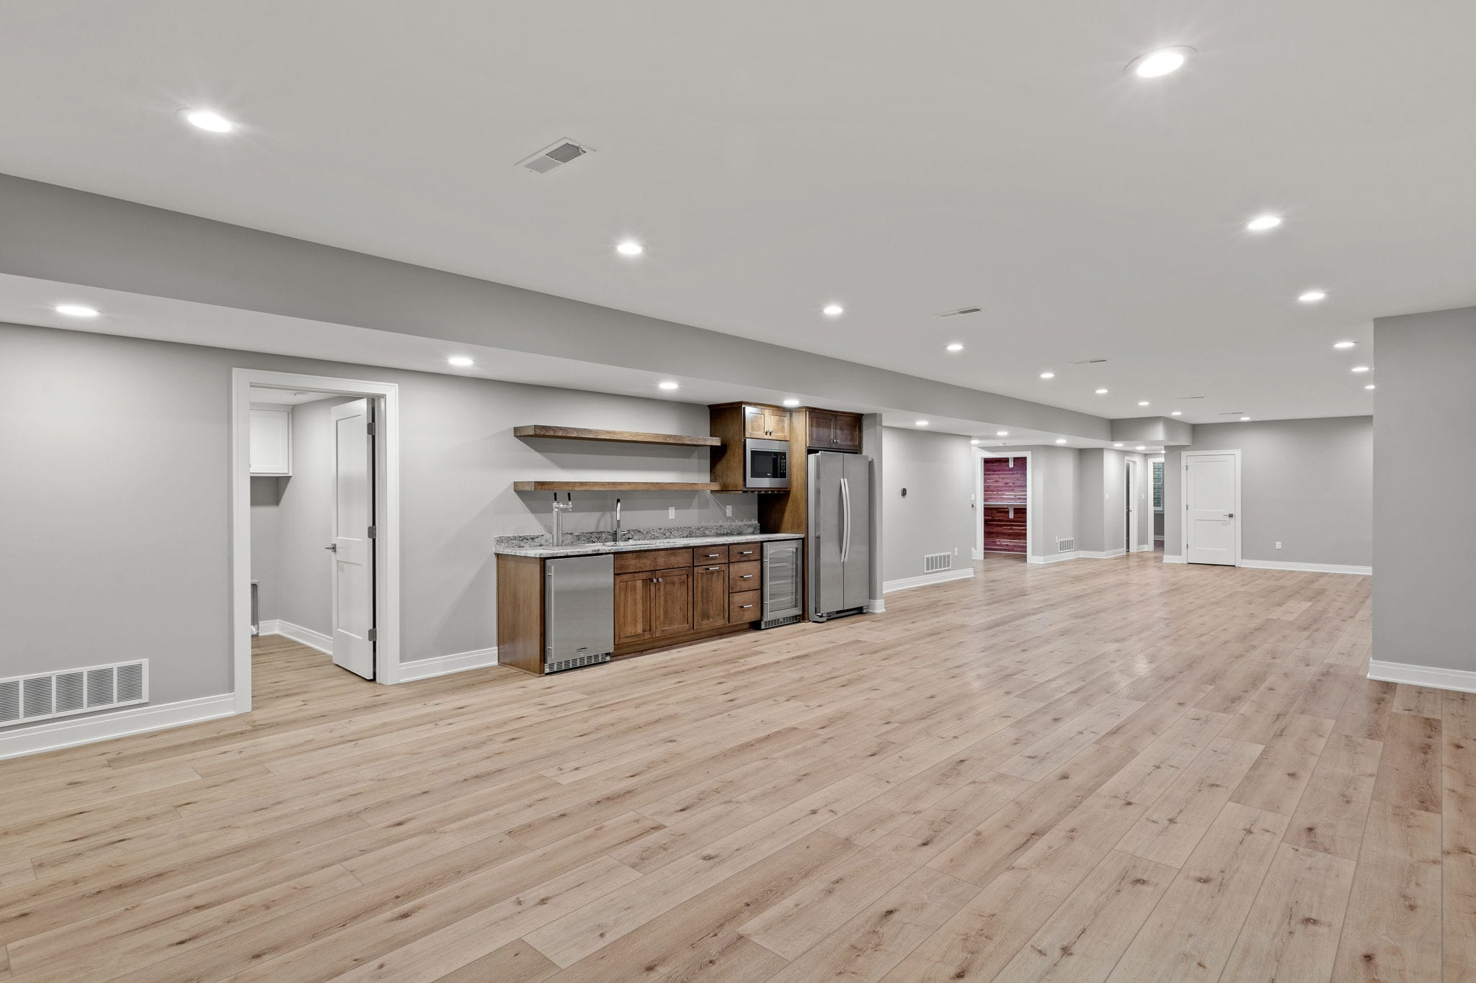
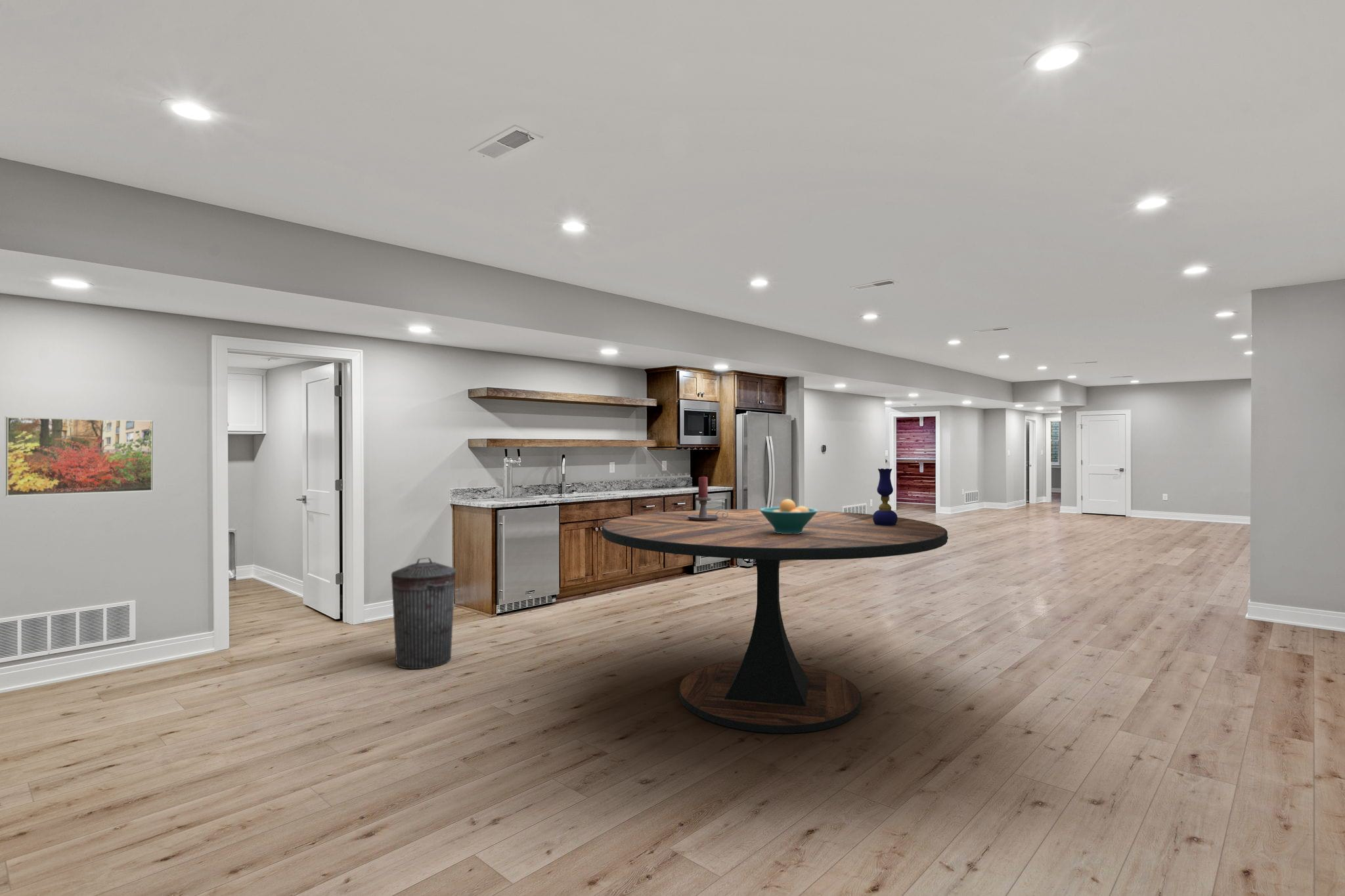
+ dining table [601,509,949,734]
+ fruit bowl [759,498,819,534]
+ trash can [391,557,456,670]
+ oil lamp [873,468,898,526]
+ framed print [4,416,154,498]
+ candle holder [688,476,728,521]
